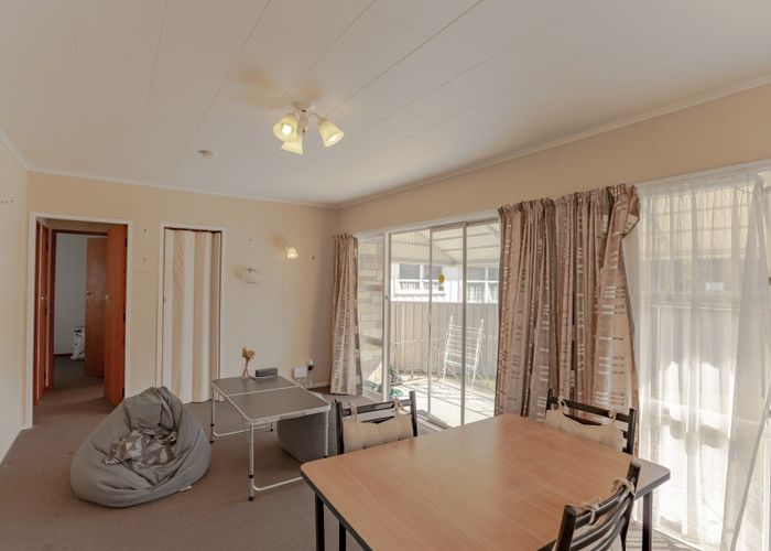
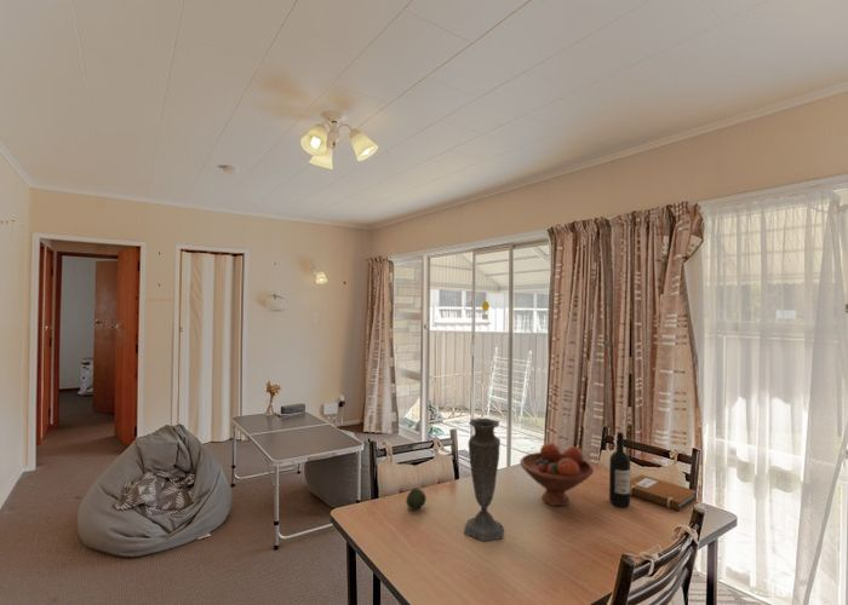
+ wine bottle [608,431,631,508]
+ fruit [405,486,428,511]
+ vase [463,417,505,542]
+ notebook [630,473,698,512]
+ fruit bowl [518,442,595,507]
